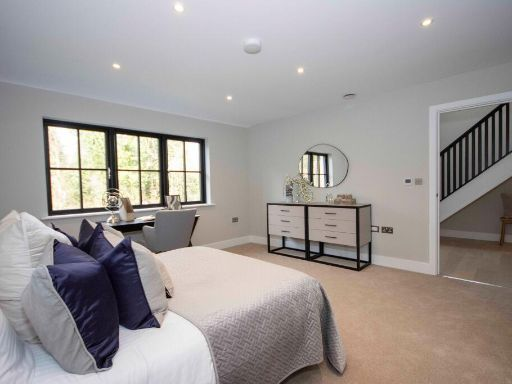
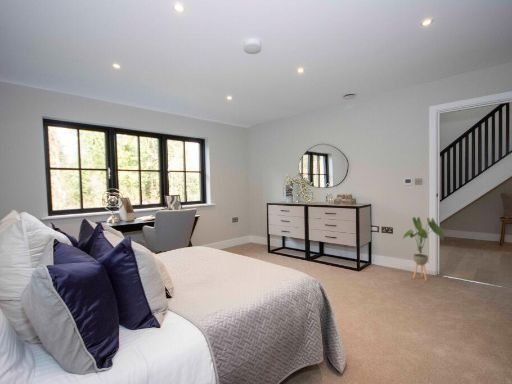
+ house plant [402,216,445,282]
